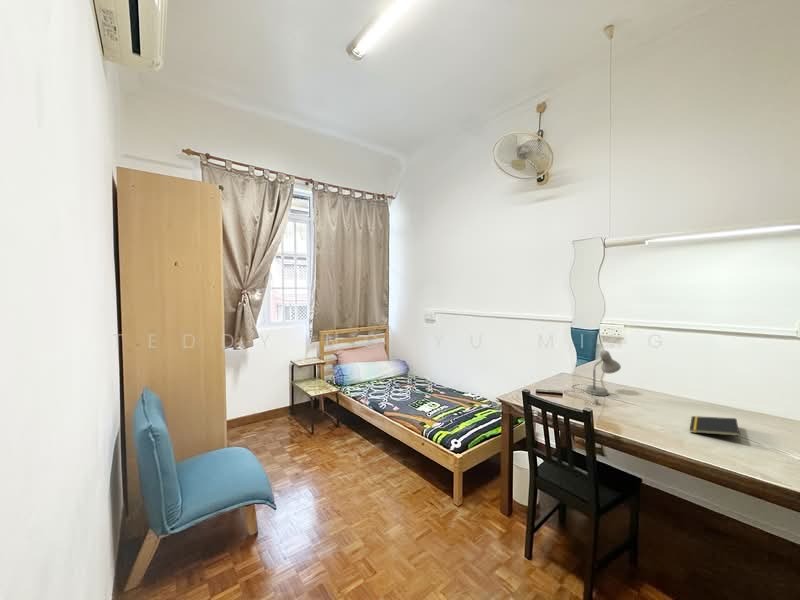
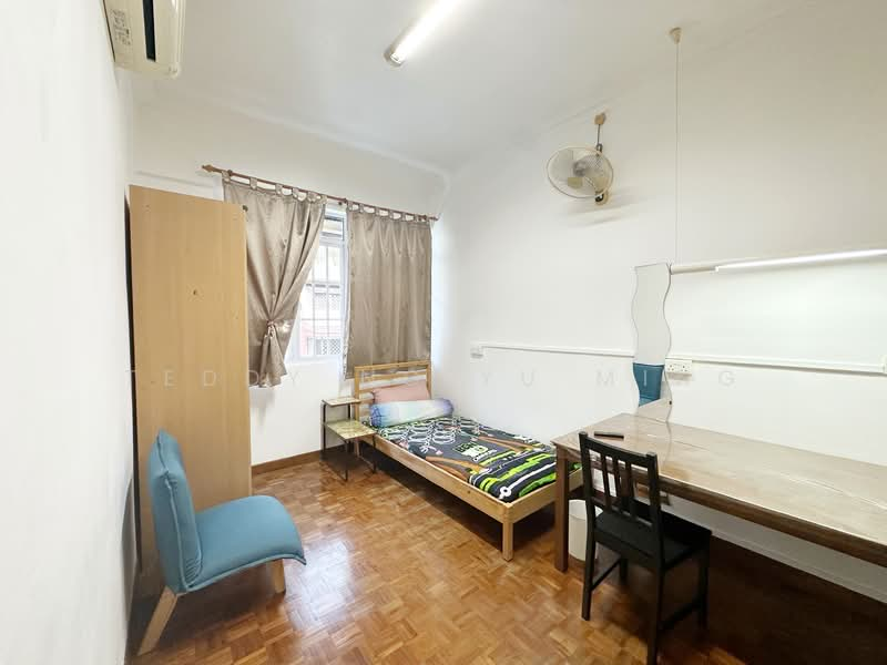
- notepad [689,415,741,437]
- desk lamp [563,349,622,405]
